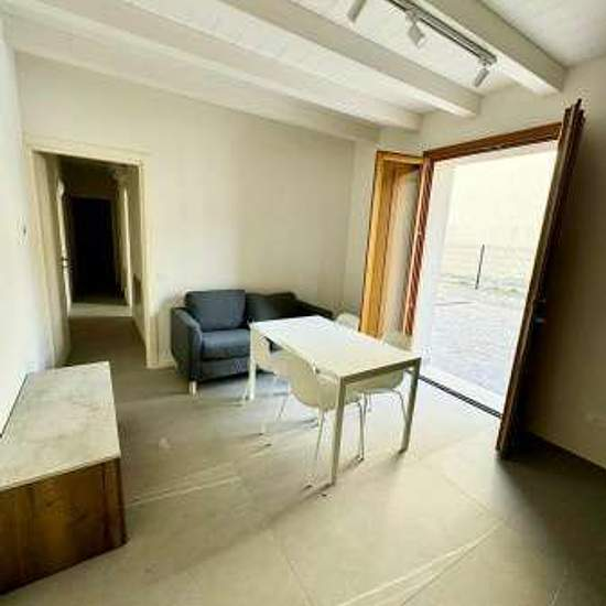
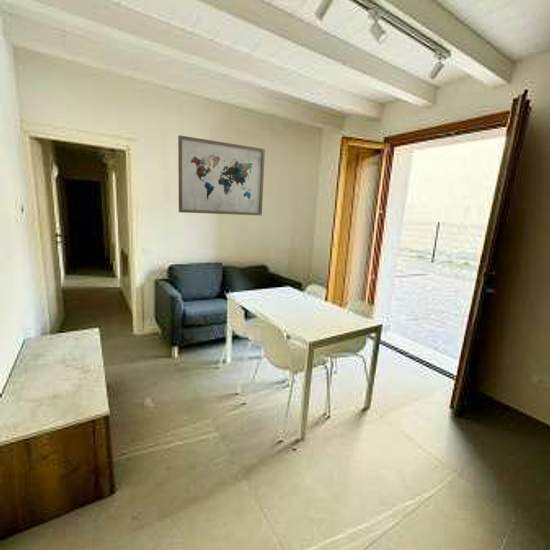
+ wall art [177,134,266,217]
